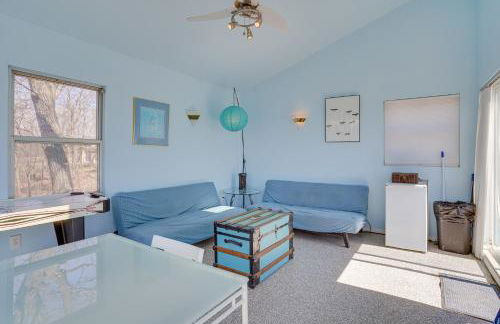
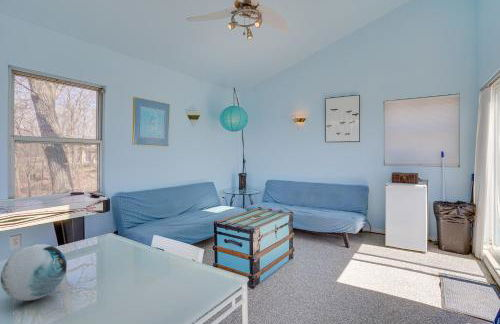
+ decorative orb [0,243,68,302]
